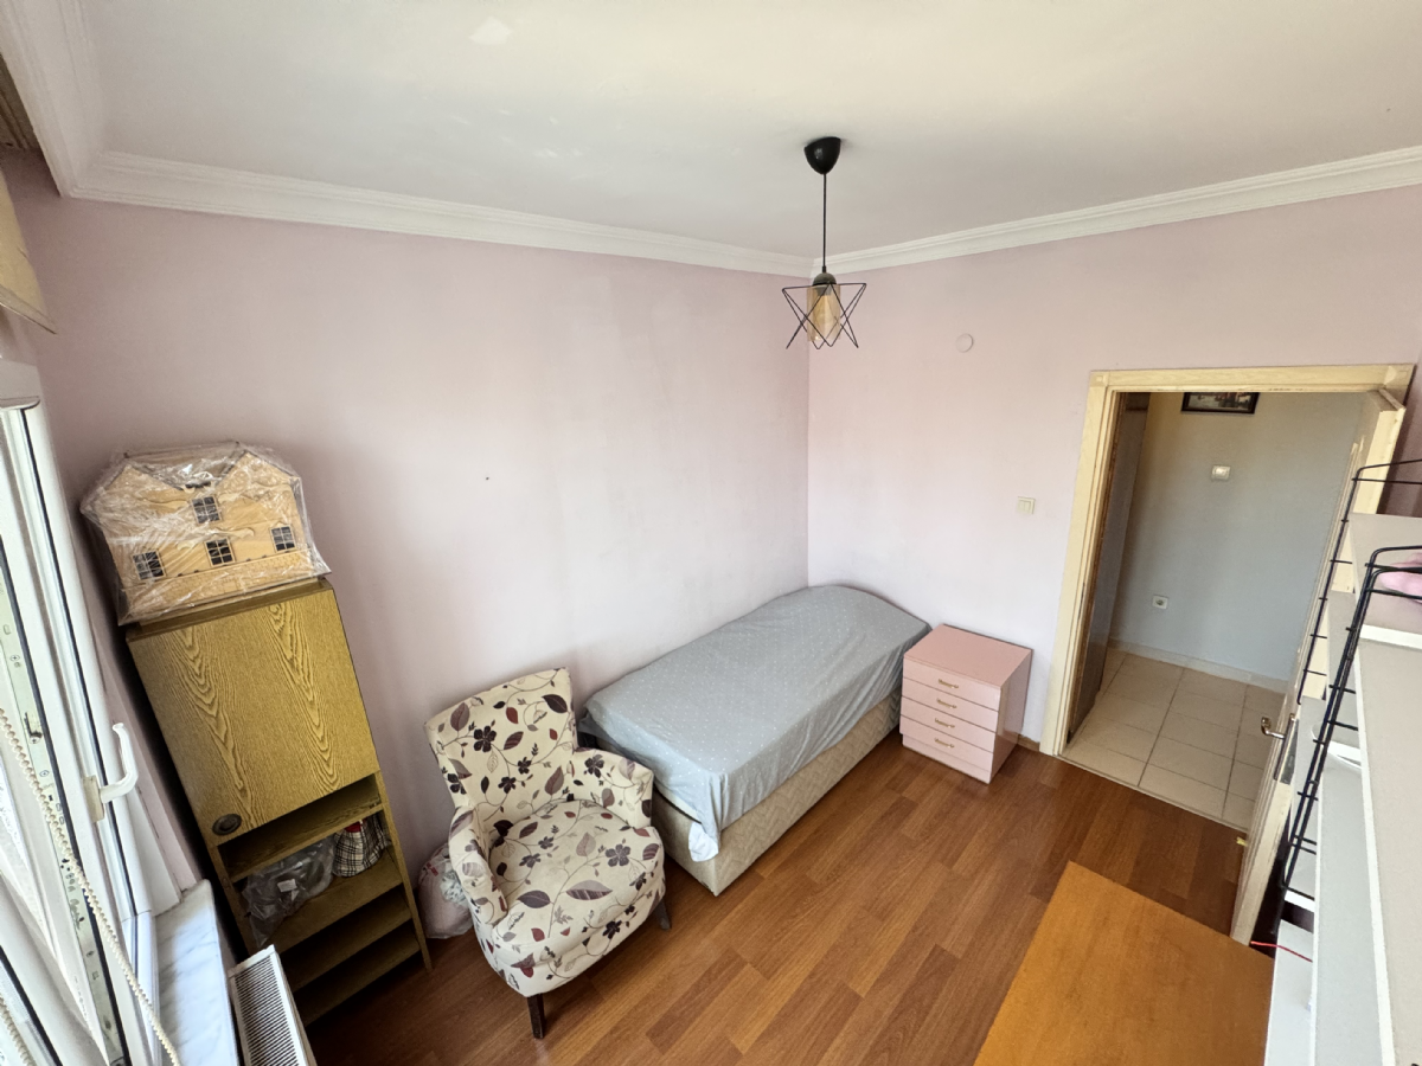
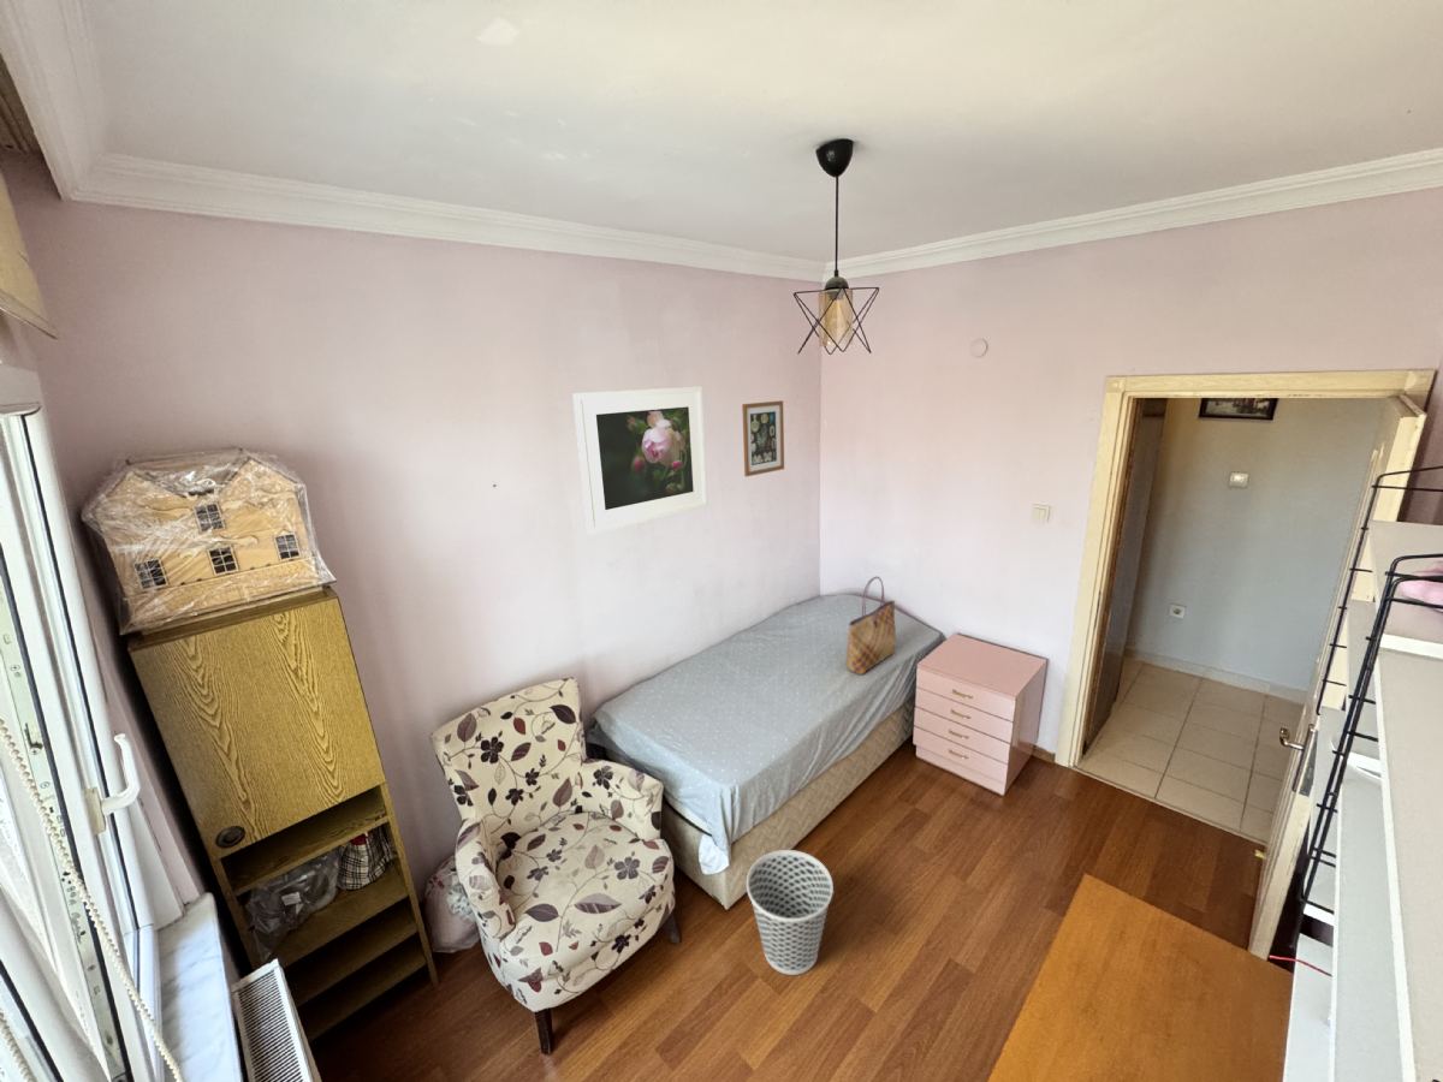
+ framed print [571,385,709,535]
+ wastebasket [746,849,835,976]
+ wall art [741,399,785,477]
+ tote bag [845,576,897,676]
